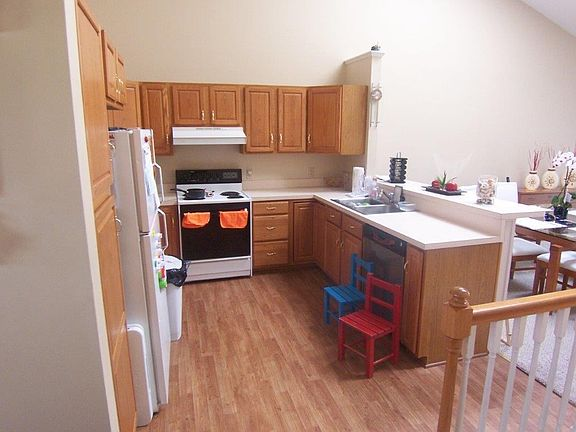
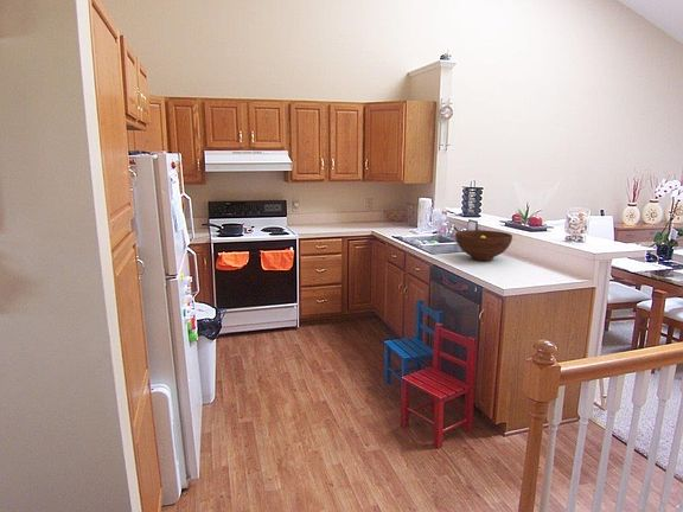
+ fruit bowl [454,229,513,262]
